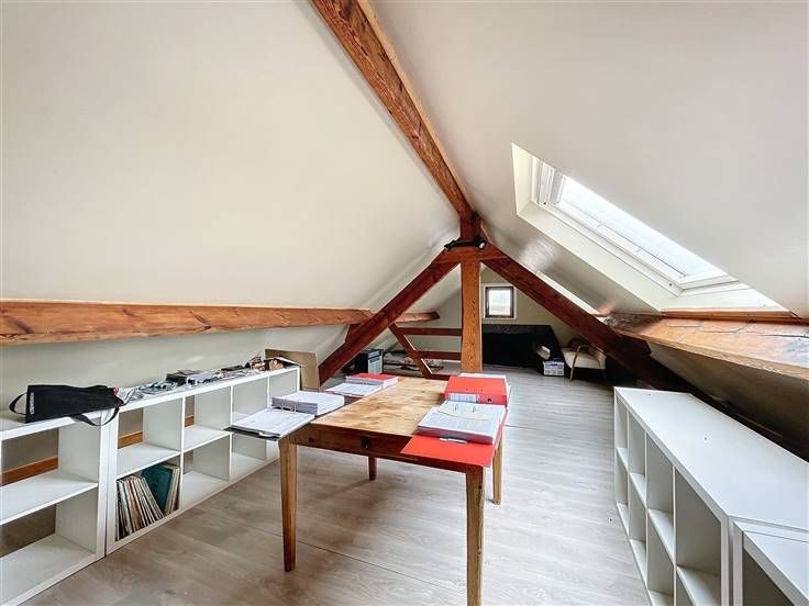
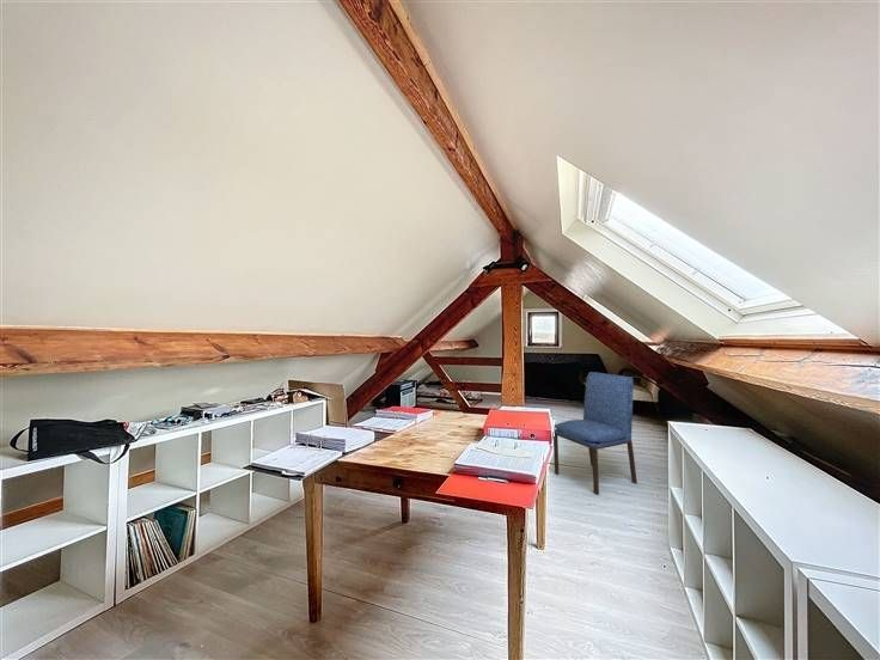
+ dining chair [552,371,638,496]
